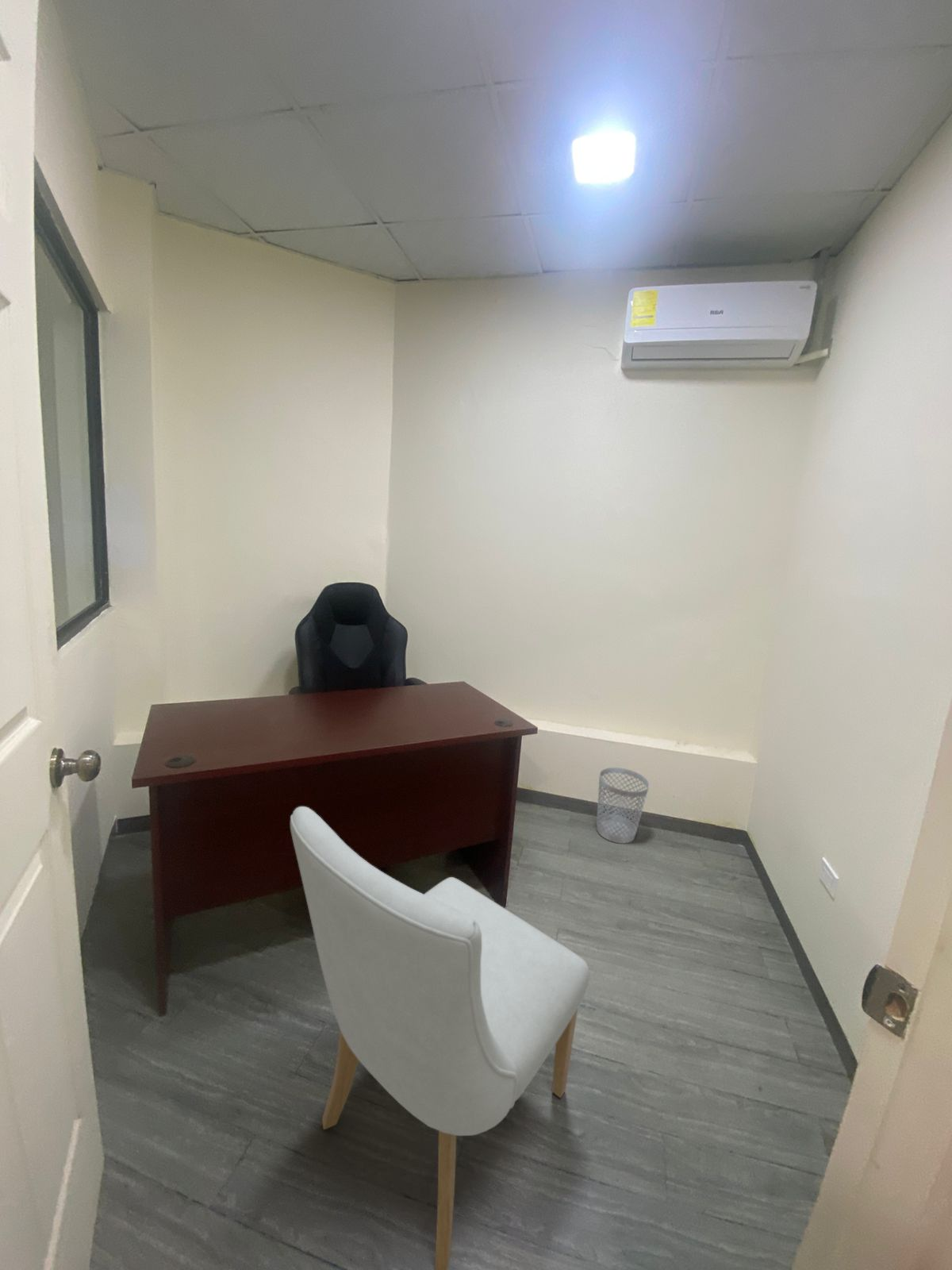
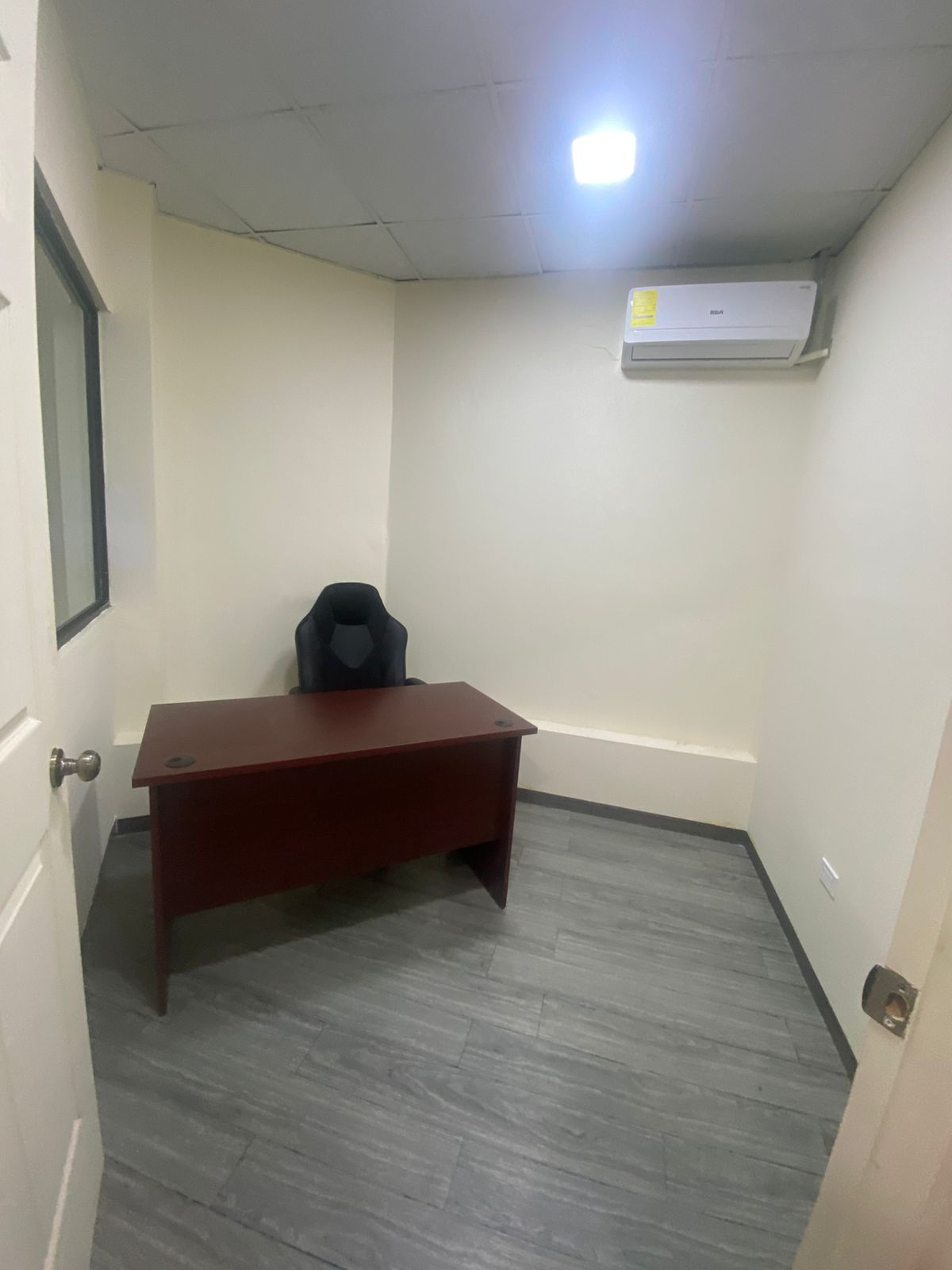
- wastebasket [596,767,651,845]
- chair [290,806,590,1270]
